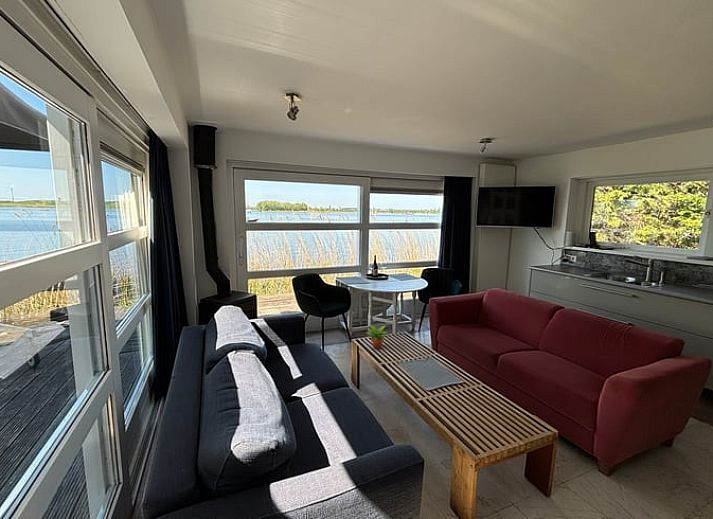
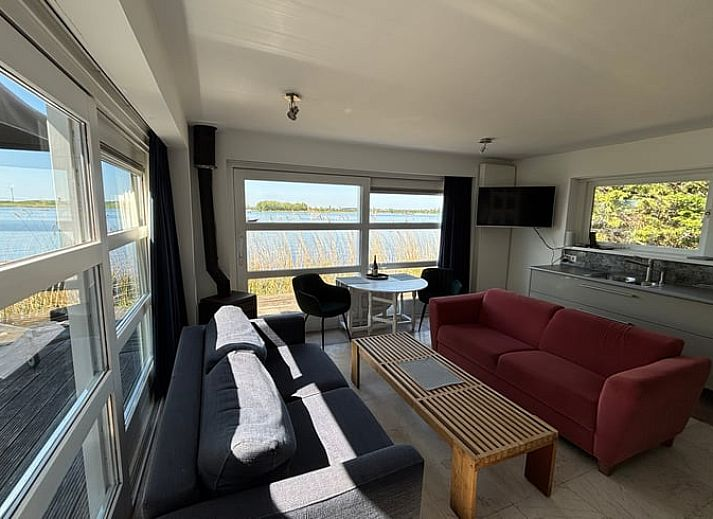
- succulent plant [366,323,389,350]
